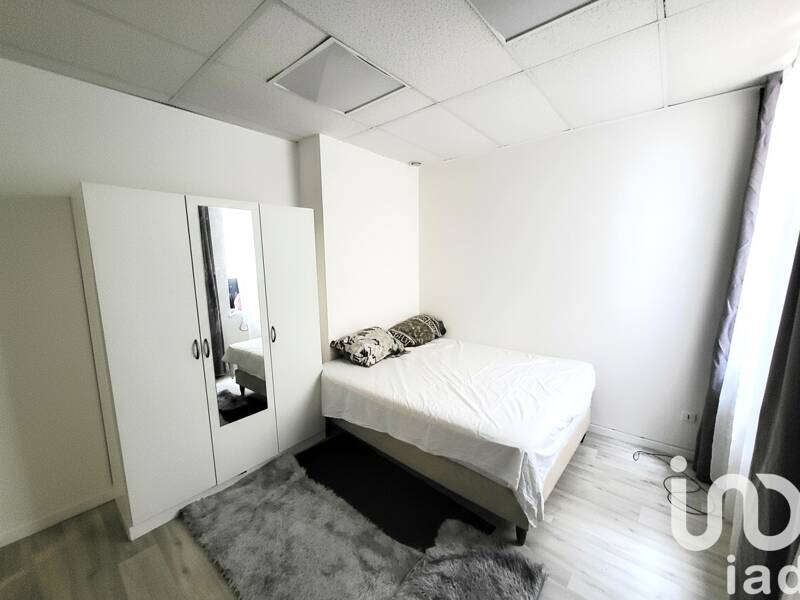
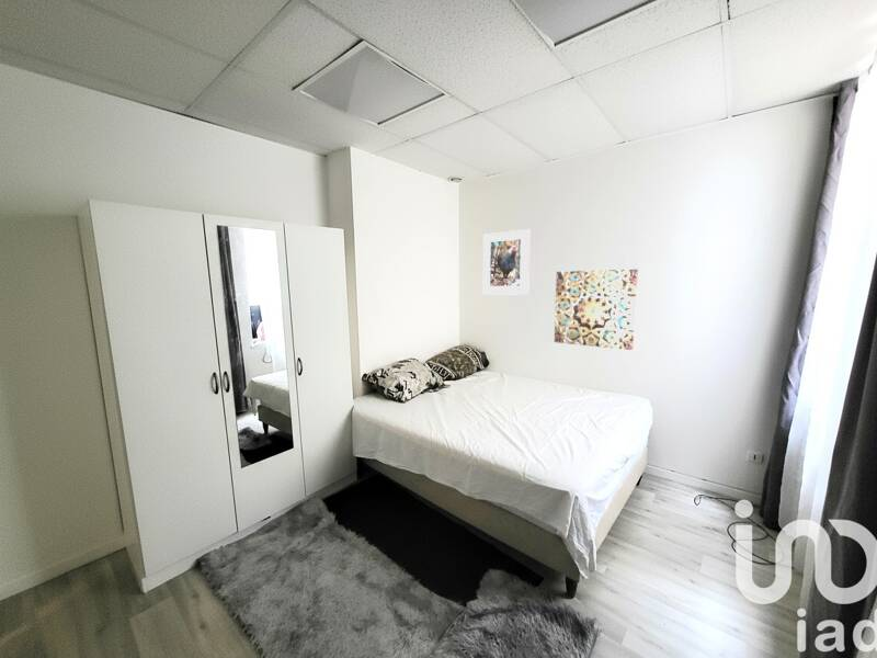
+ wall art [554,268,639,351]
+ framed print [482,228,531,296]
